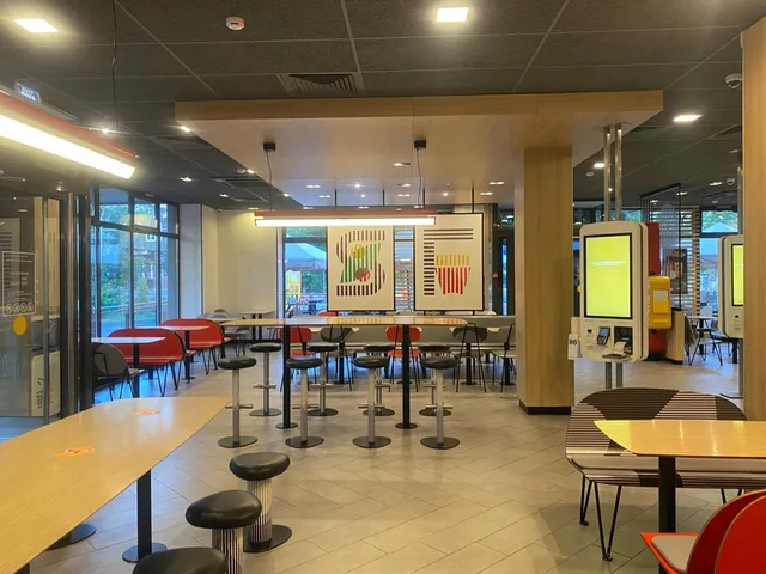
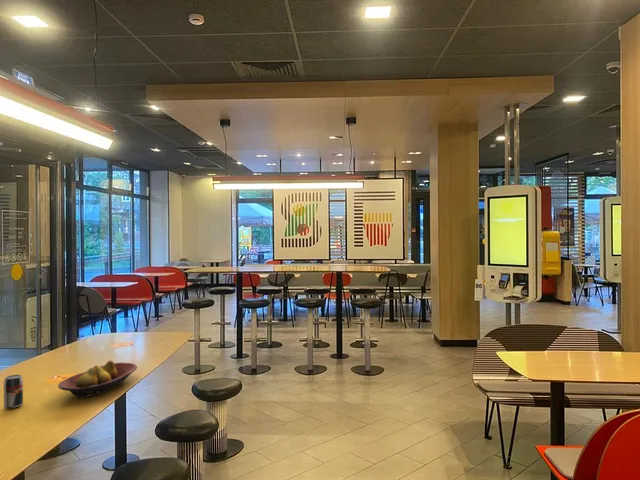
+ beverage can [3,374,24,410]
+ fruit bowl [57,360,138,399]
